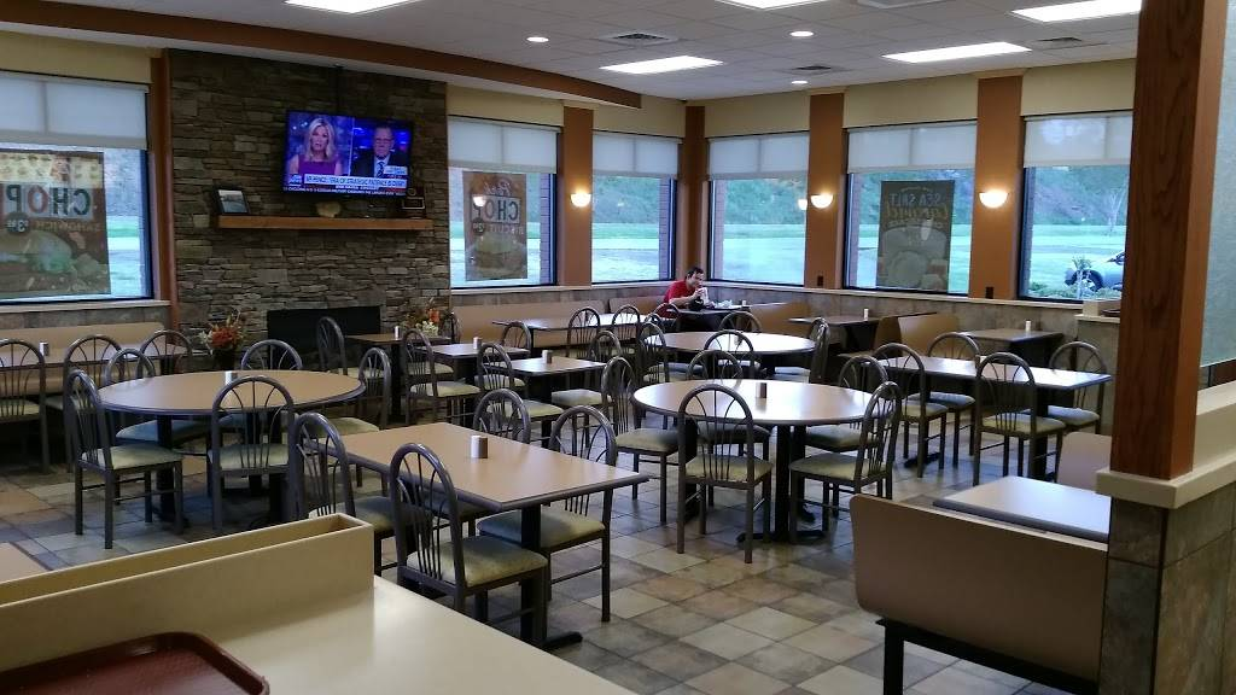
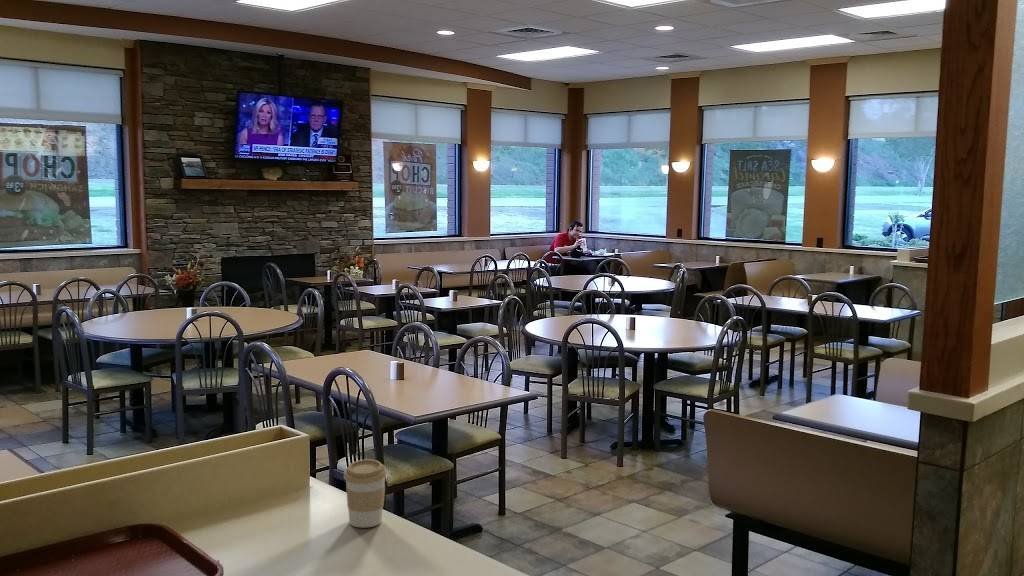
+ coffee cup [343,458,388,529]
